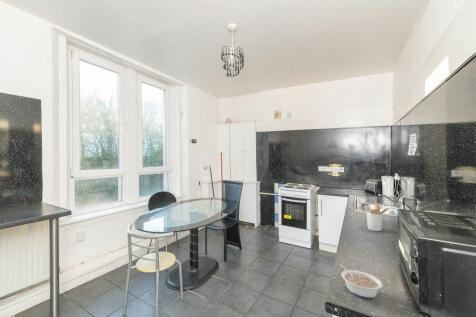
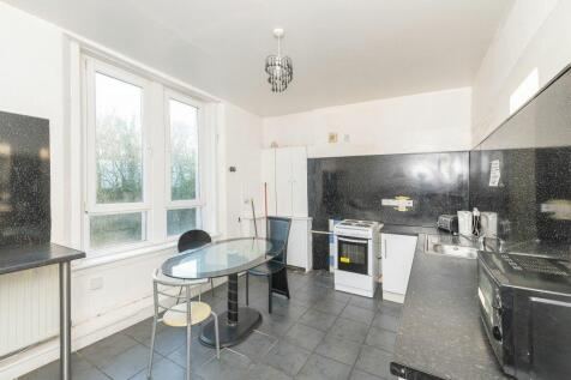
- legume [338,264,384,299]
- utensil holder [366,203,391,232]
